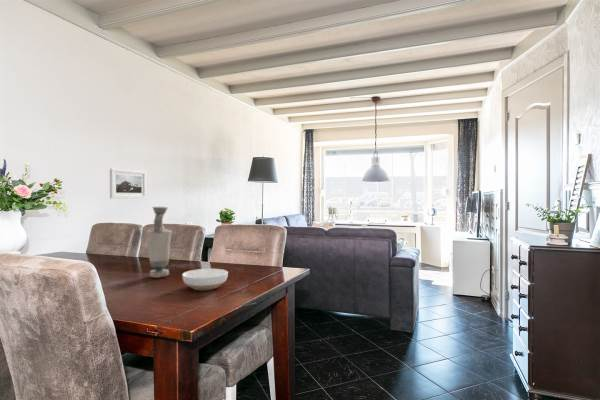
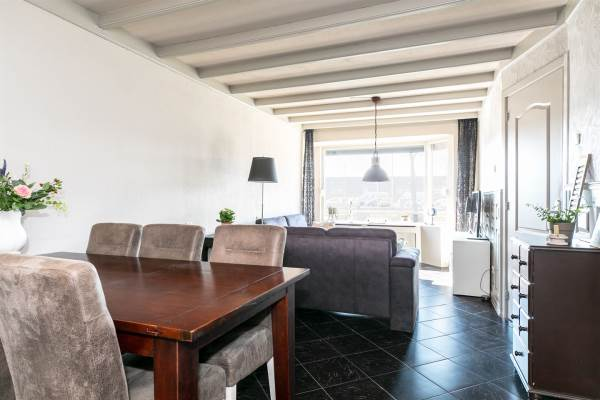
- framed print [109,168,147,199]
- vase [146,206,173,279]
- bowl [181,268,229,291]
